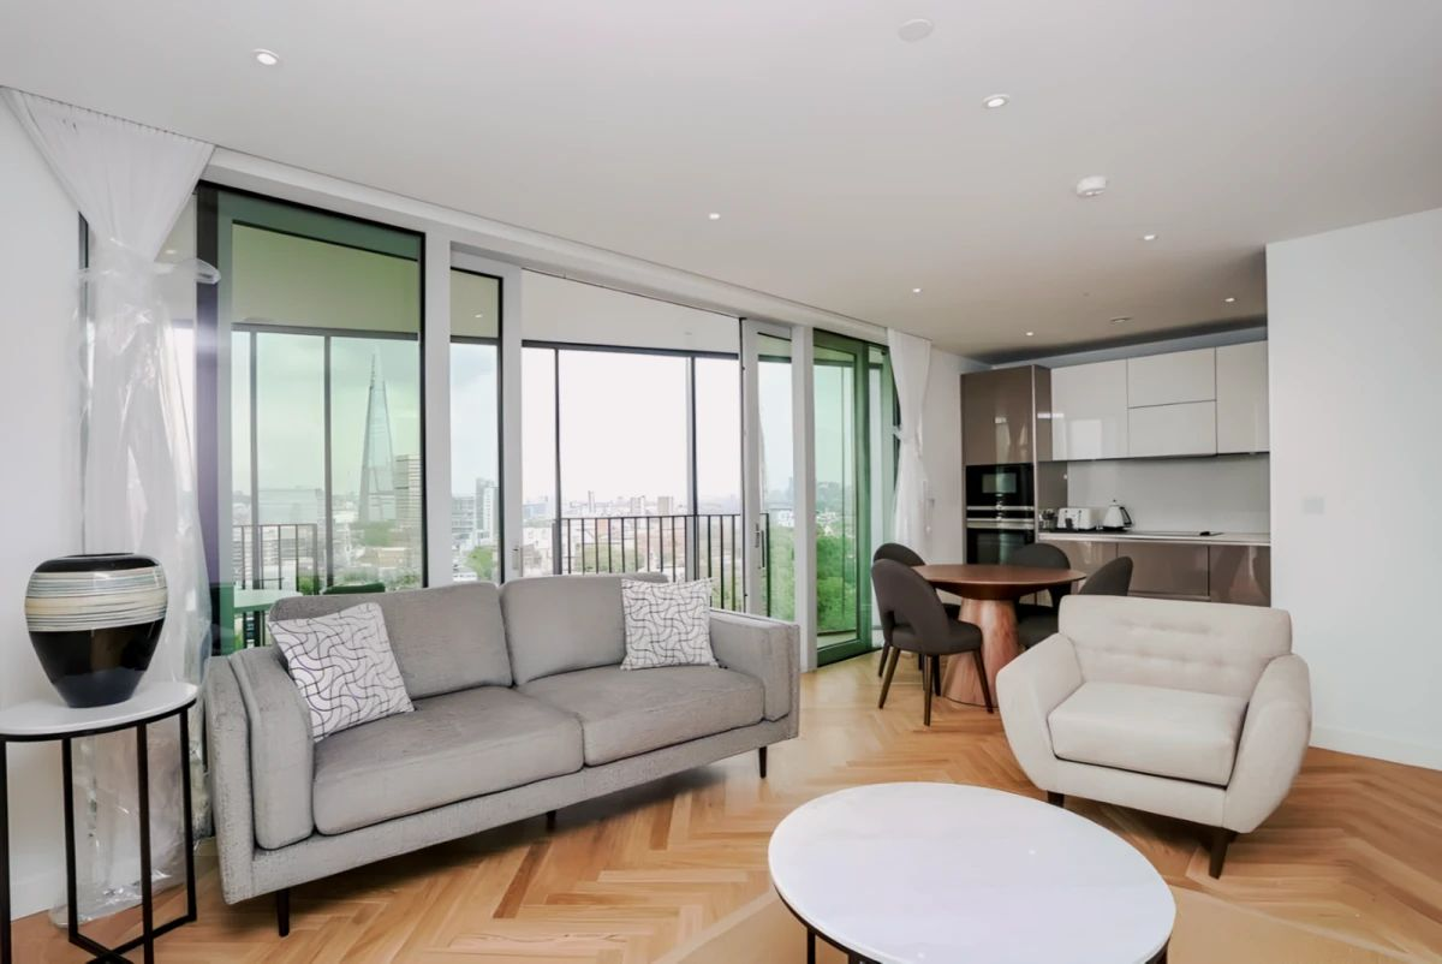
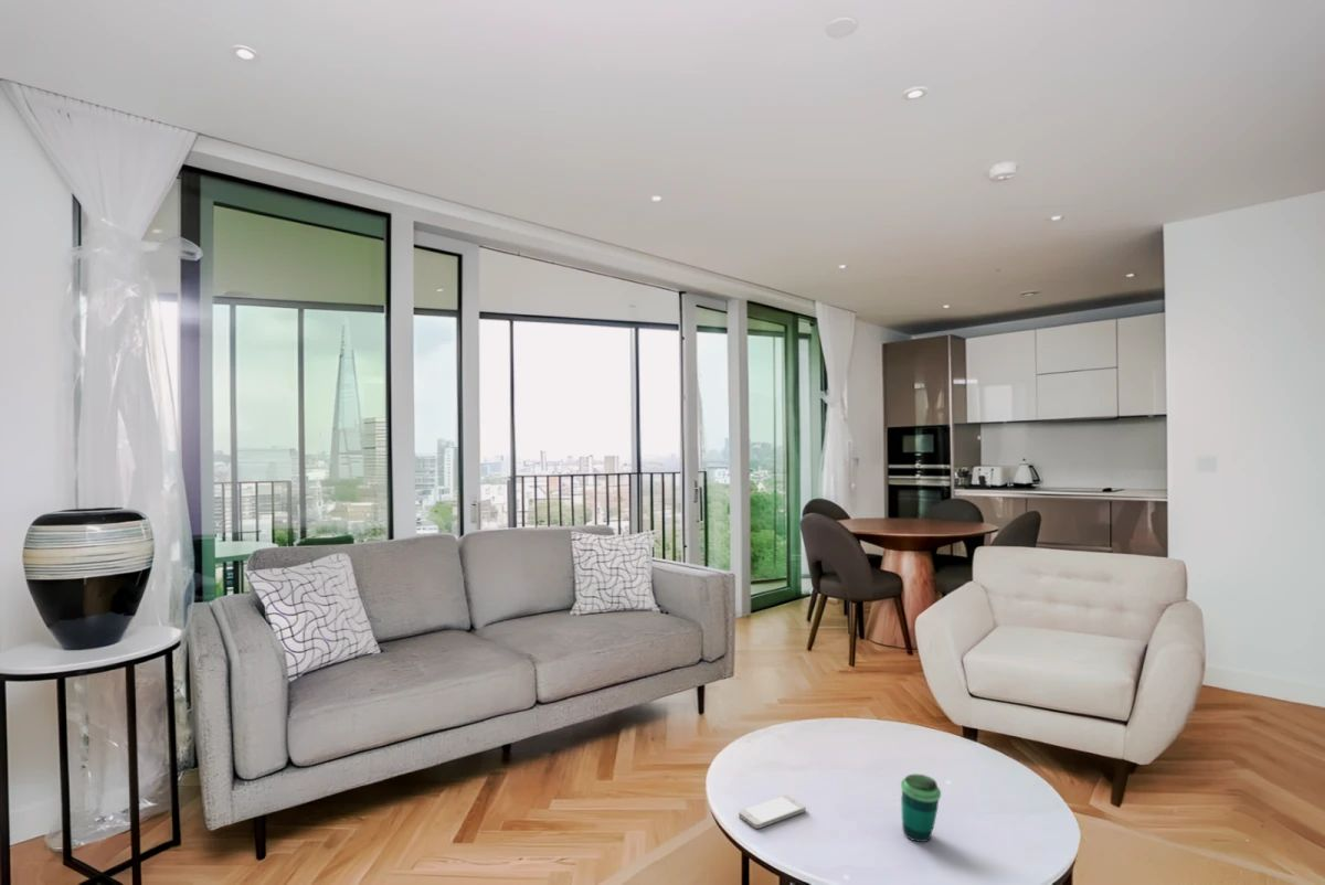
+ cup [900,774,942,843]
+ smartphone [738,793,807,830]
